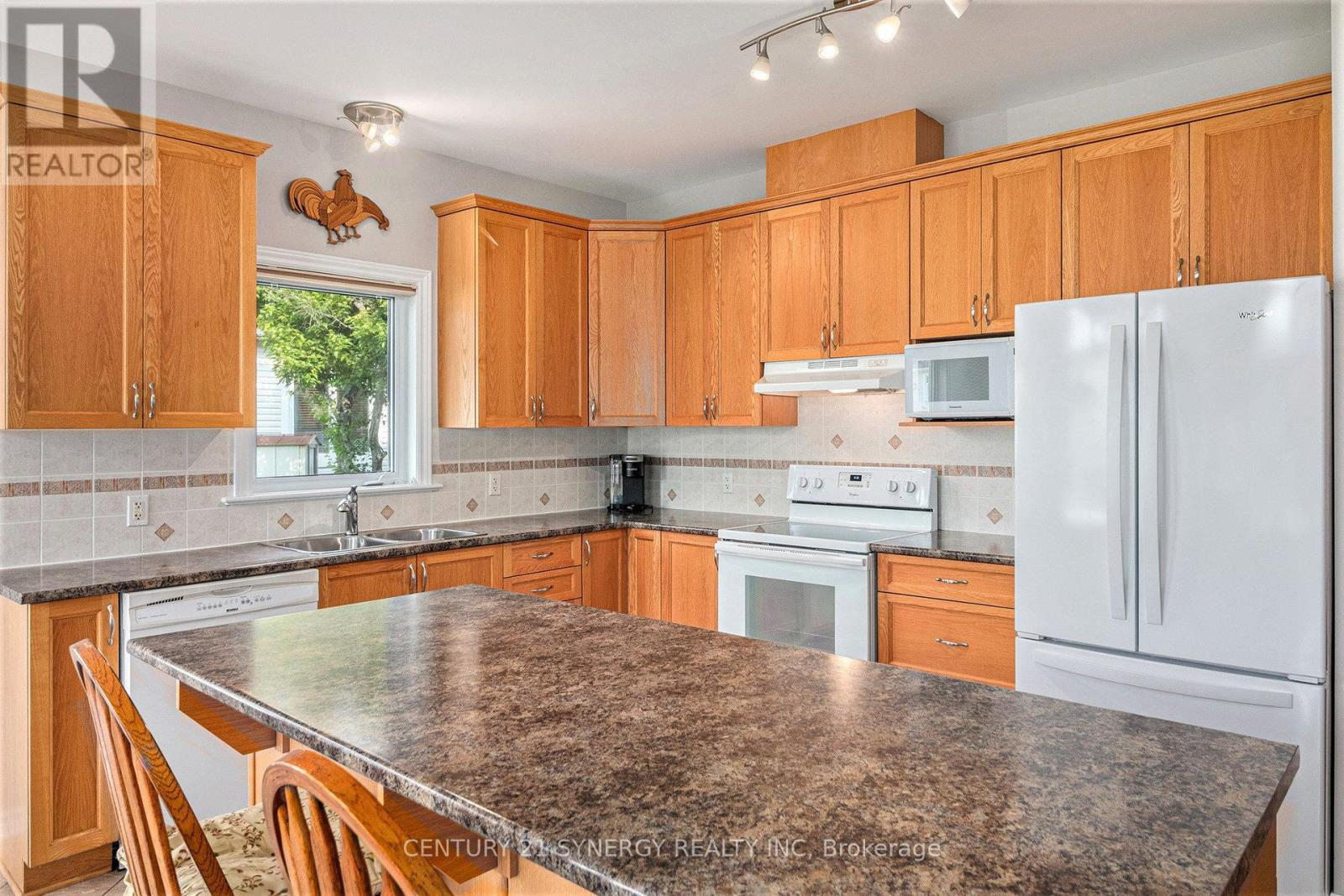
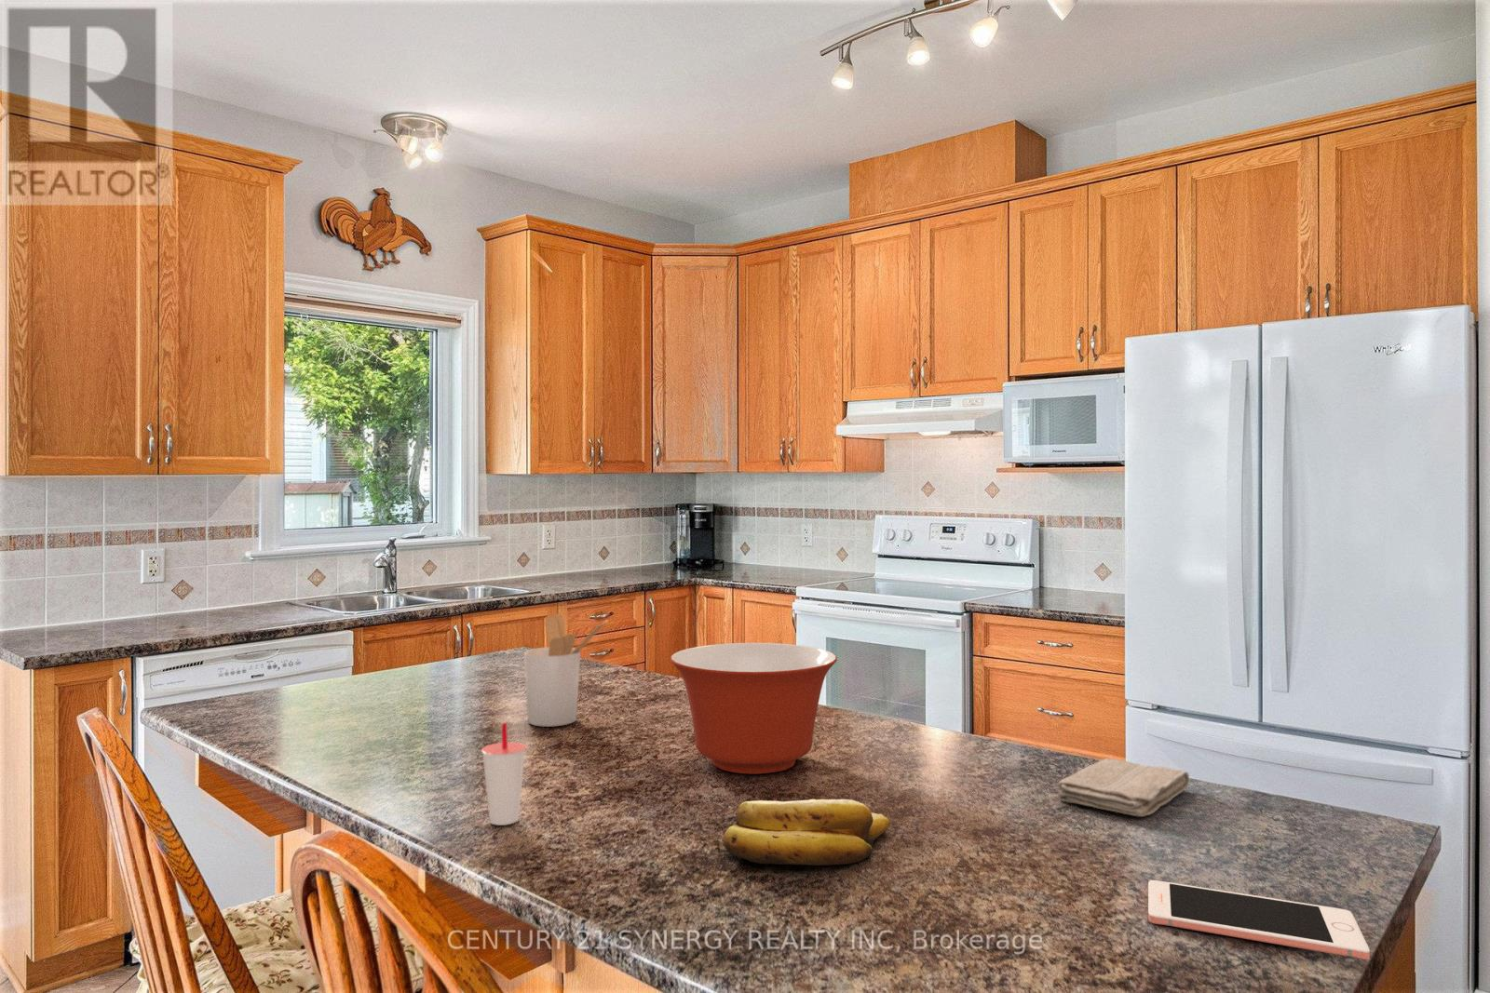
+ washcloth [1057,758,1191,818]
+ banana [723,798,890,867]
+ cup [480,723,527,827]
+ mixing bowl [670,642,838,776]
+ cell phone [1147,880,1370,961]
+ utensil holder [523,613,609,728]
